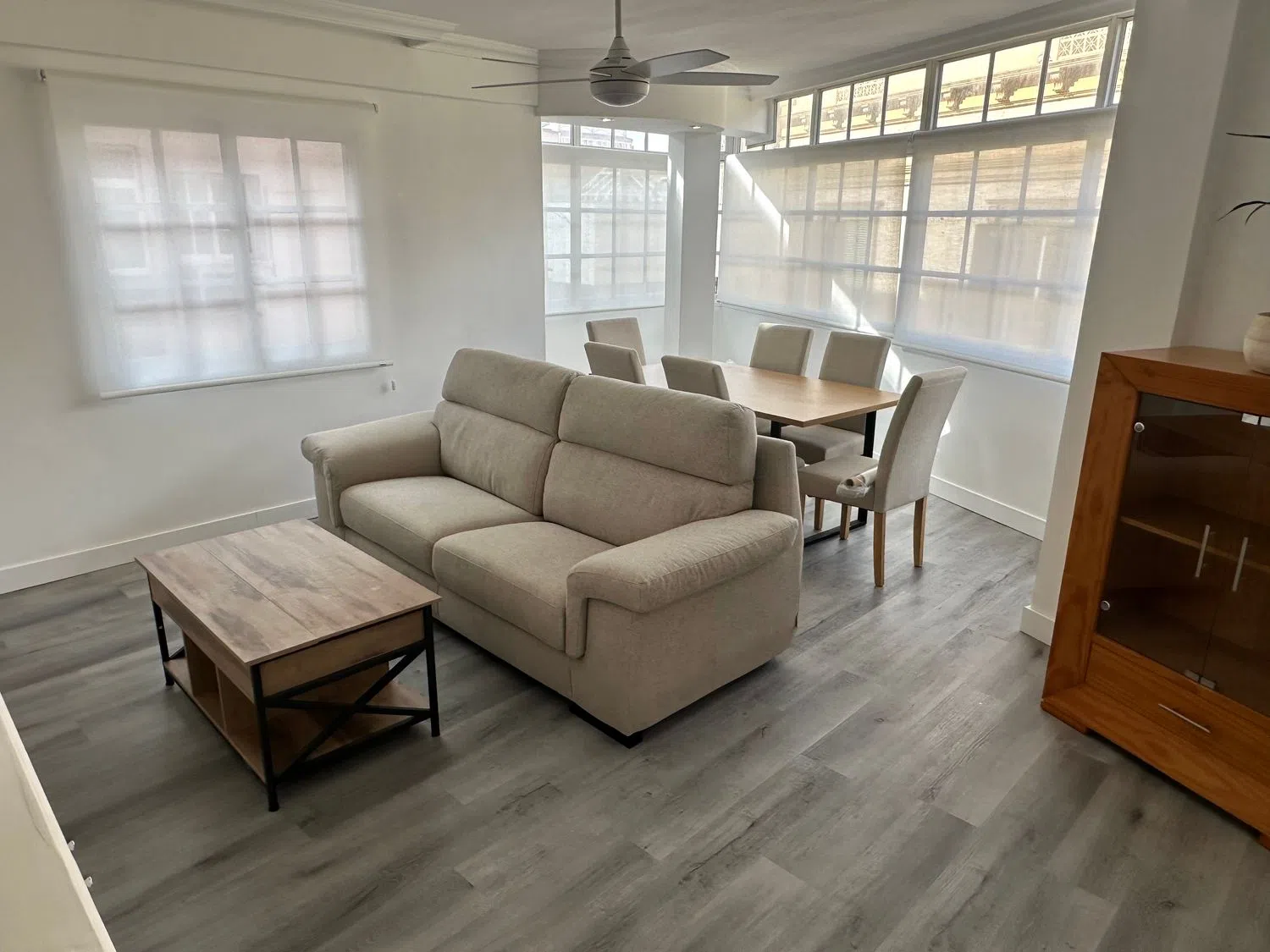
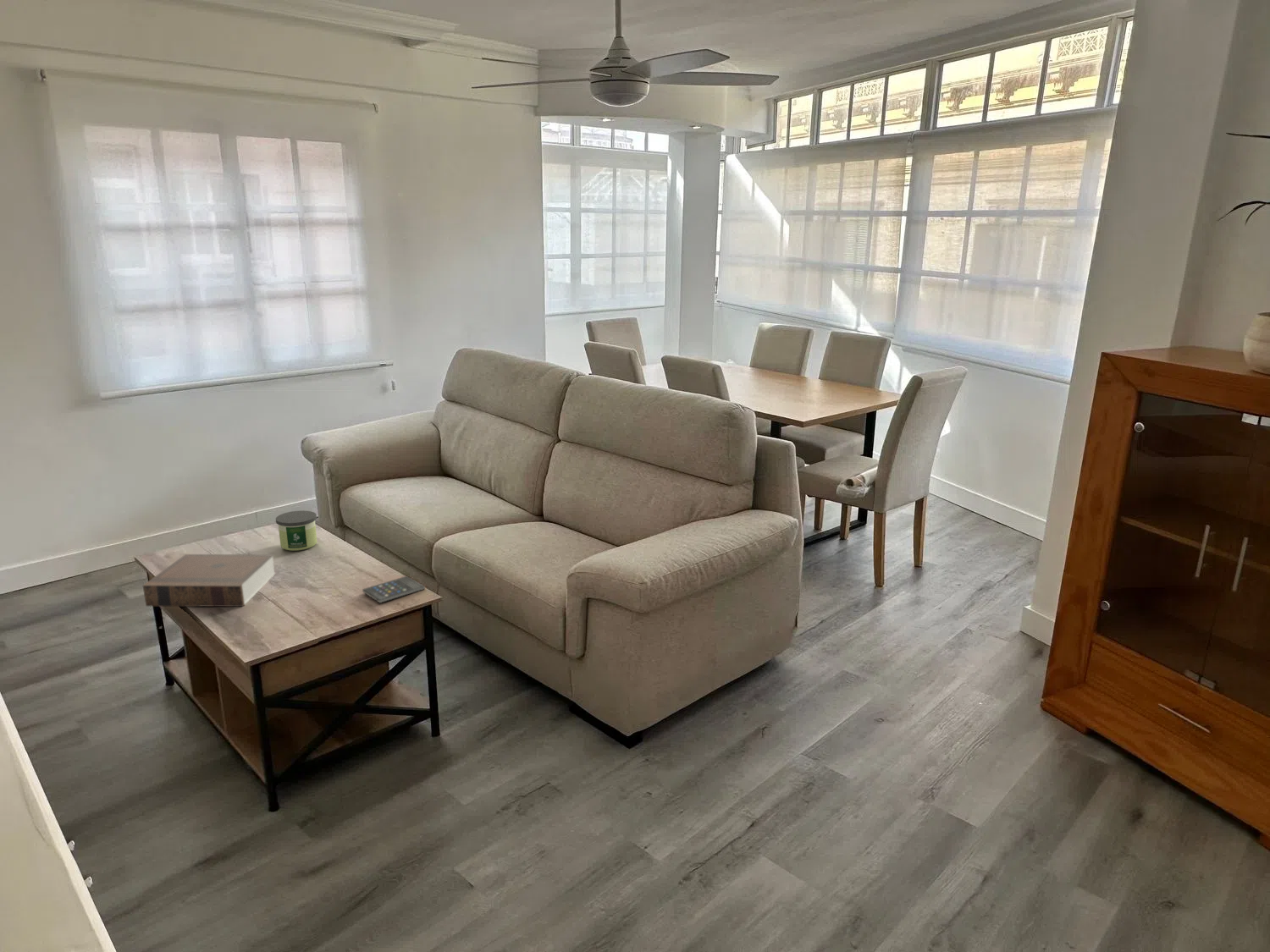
+ candle [275,509,317,552]
+ smartphone [362,575,426,604]
+ book [142,553,276,608]
